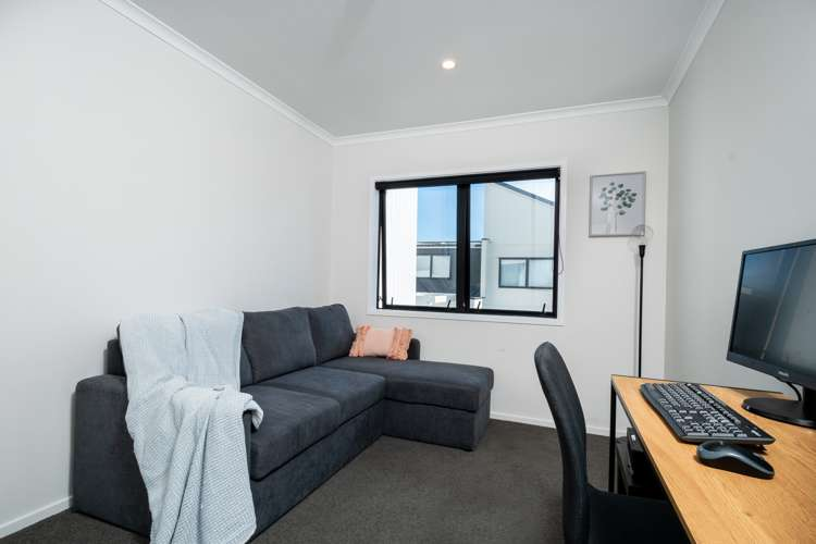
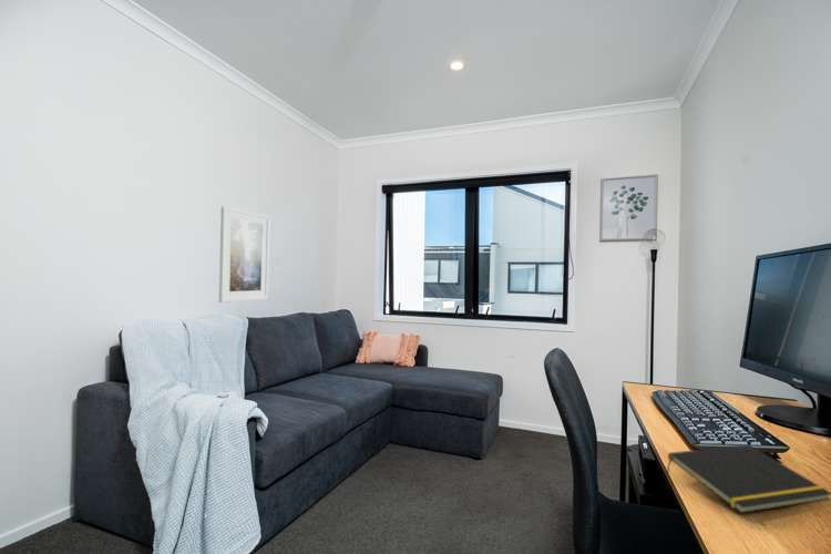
+ notepad [665,443,831,514]
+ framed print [218,205,271,304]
